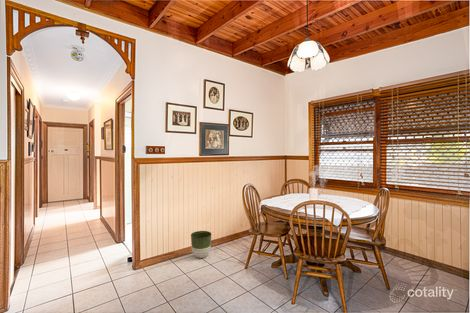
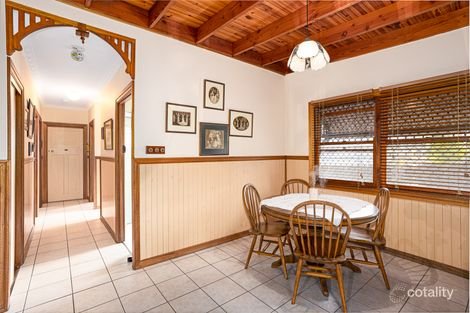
- planter [190,230,212,259]
